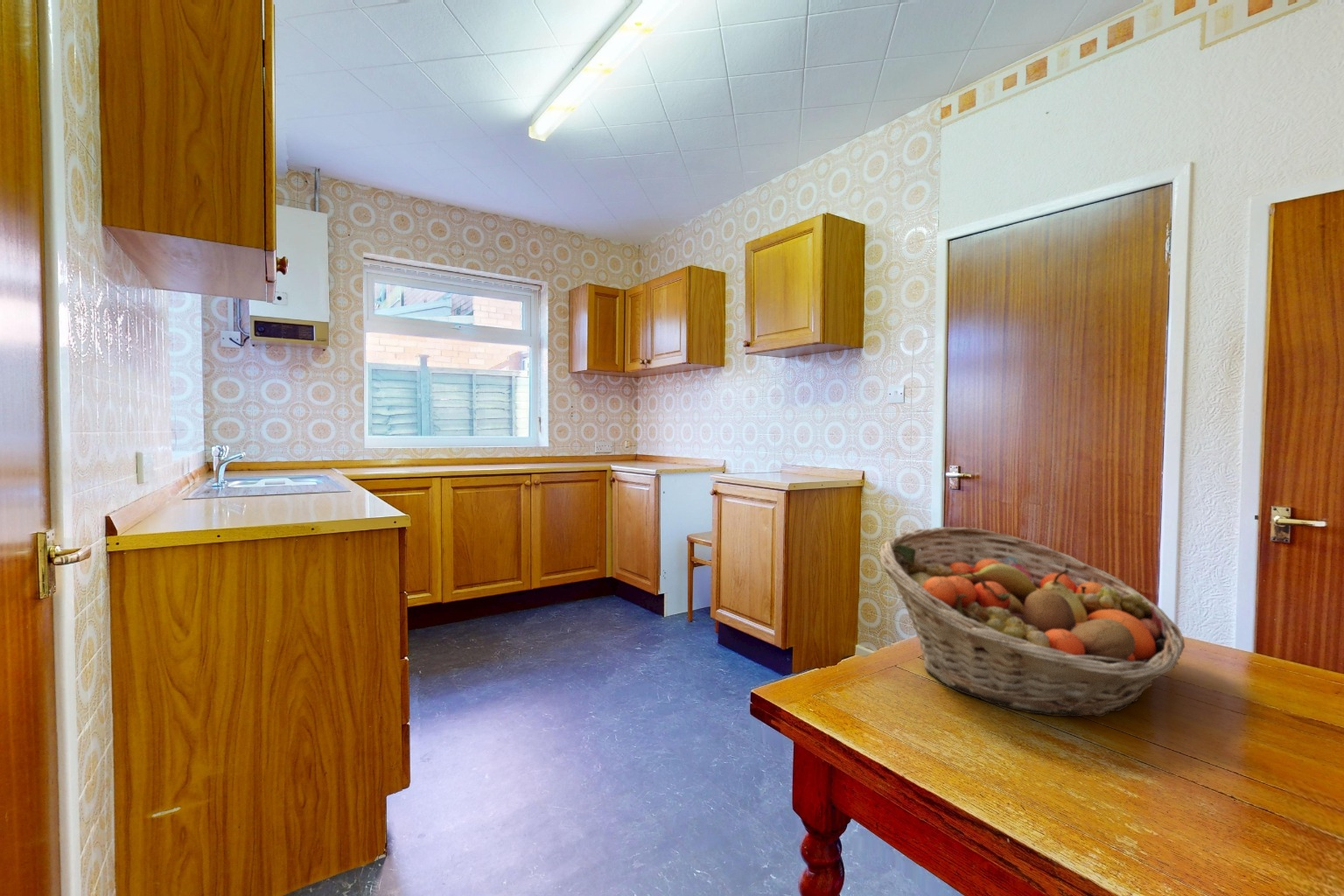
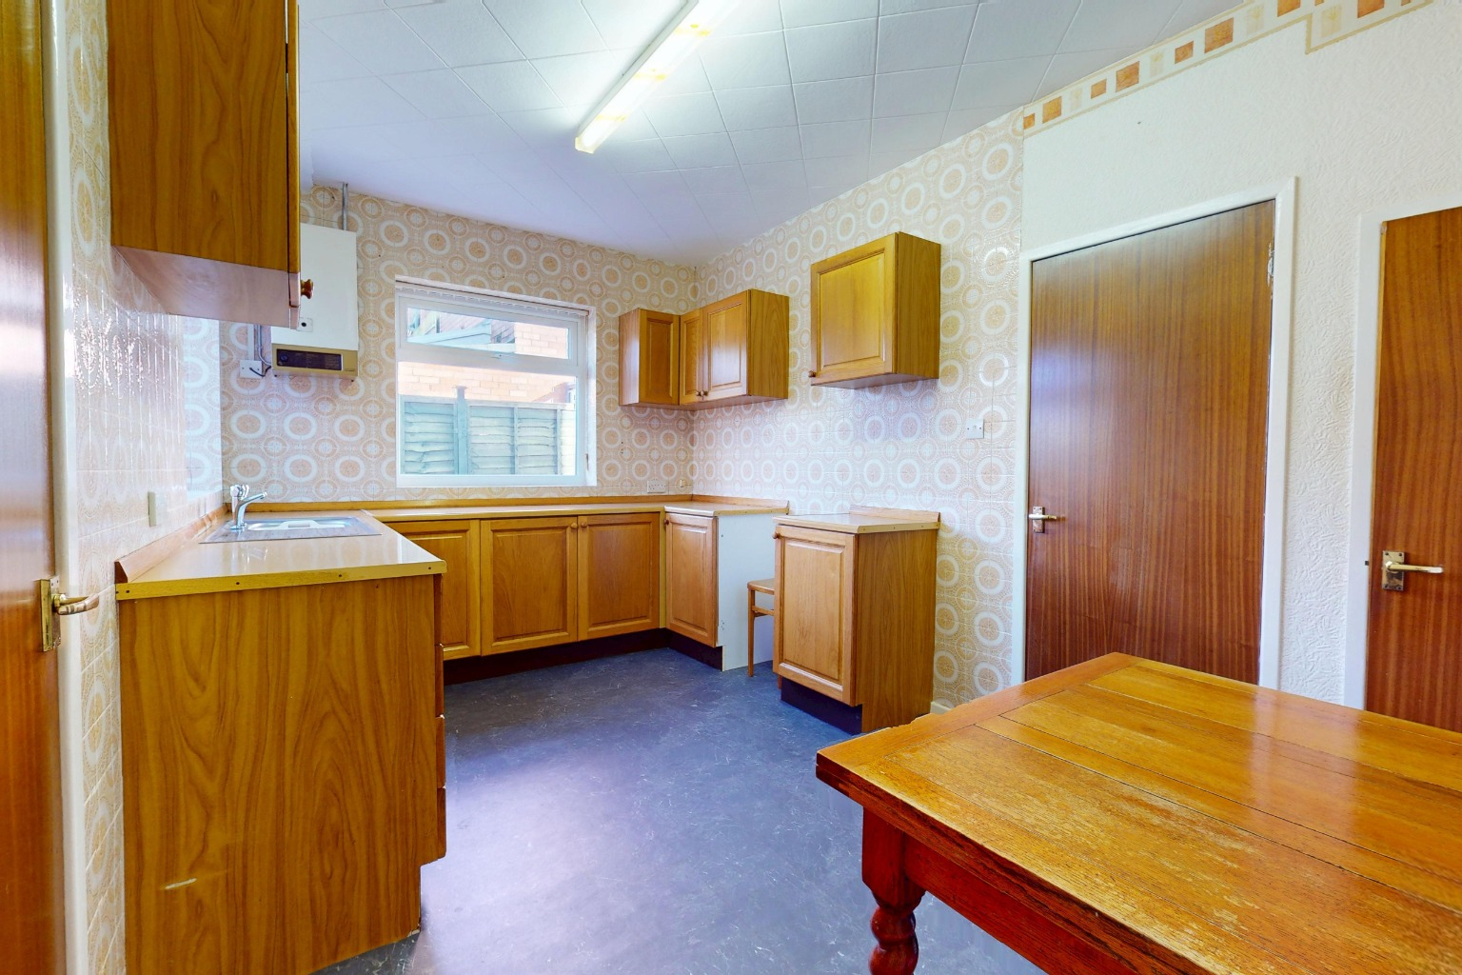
- fruit basket [879,526,1186,718]
